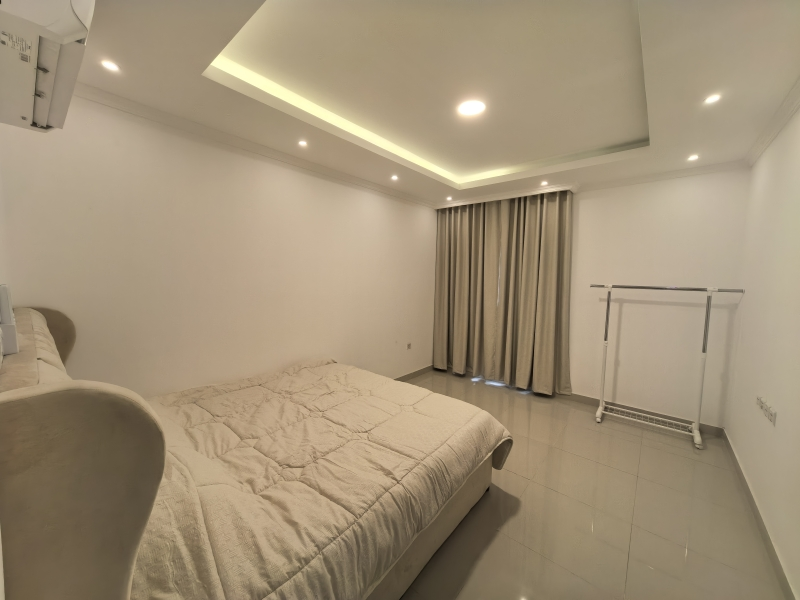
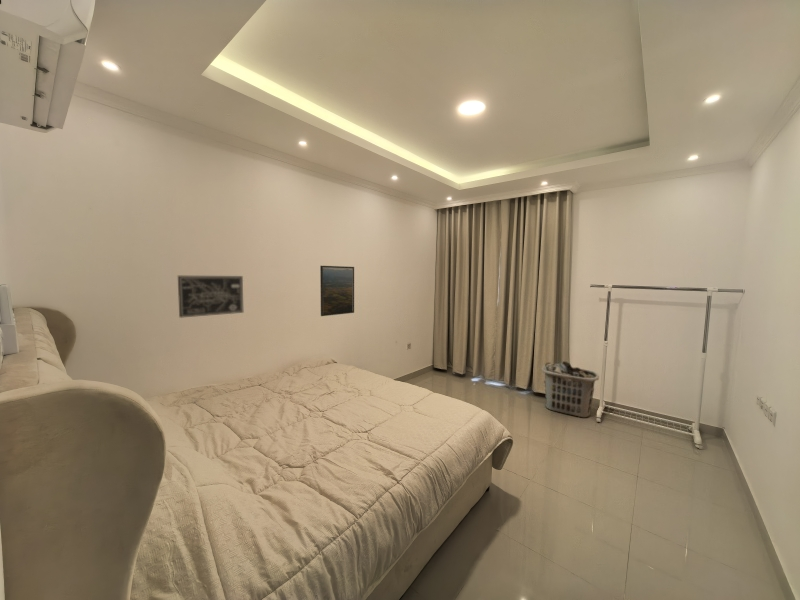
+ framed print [319,265,355,317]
+ wall art [177,275,244,319]
+ clothes hamper [541,360,600,419]
